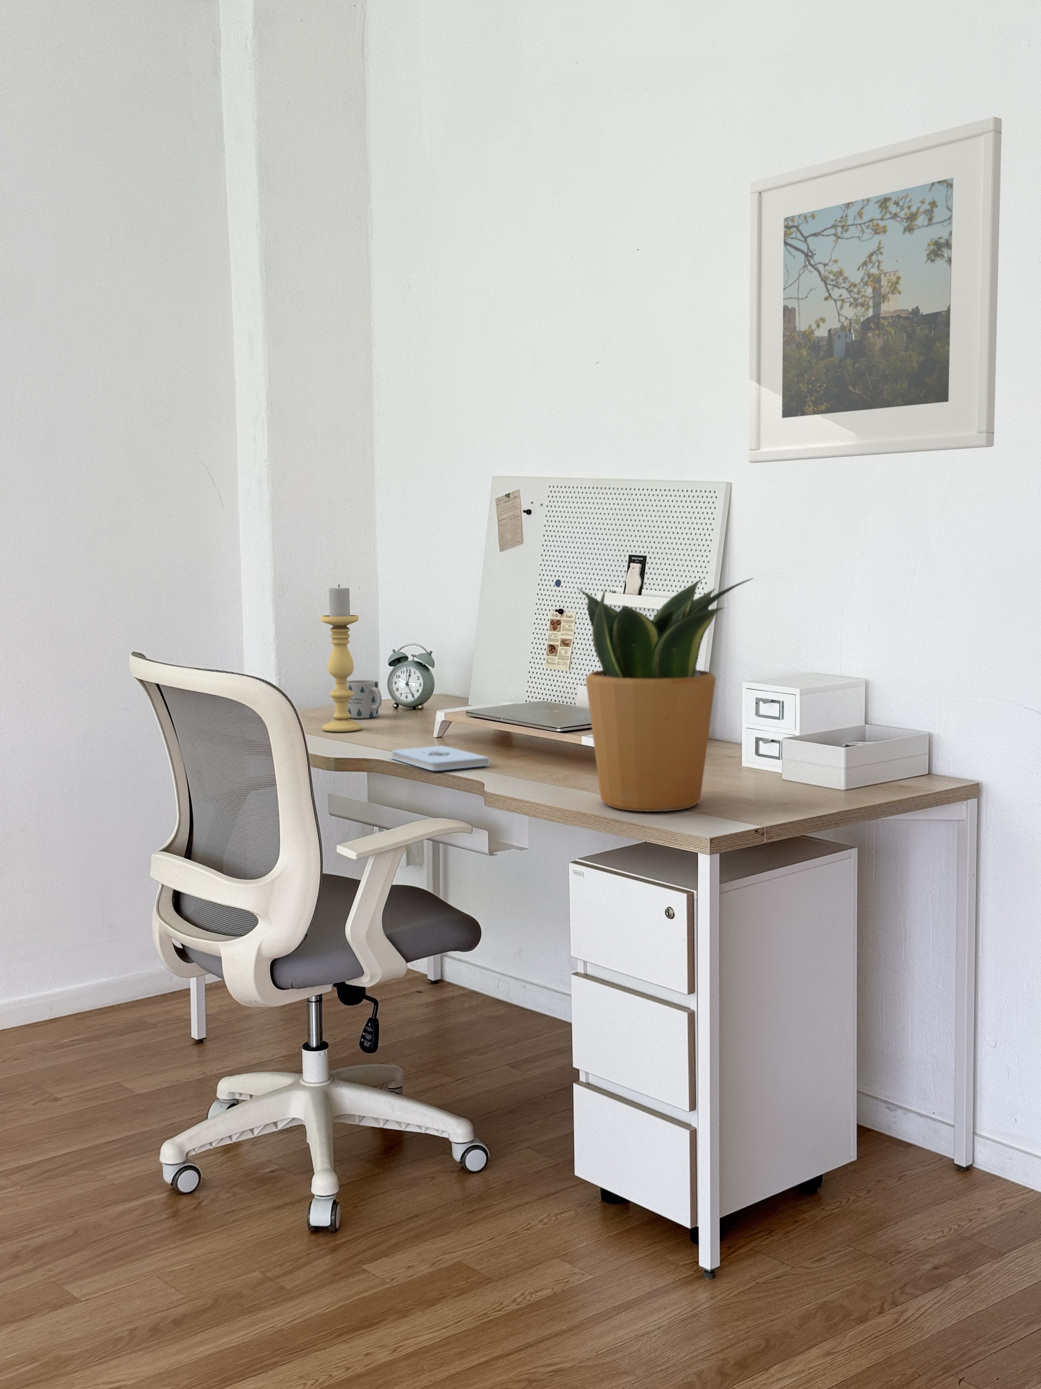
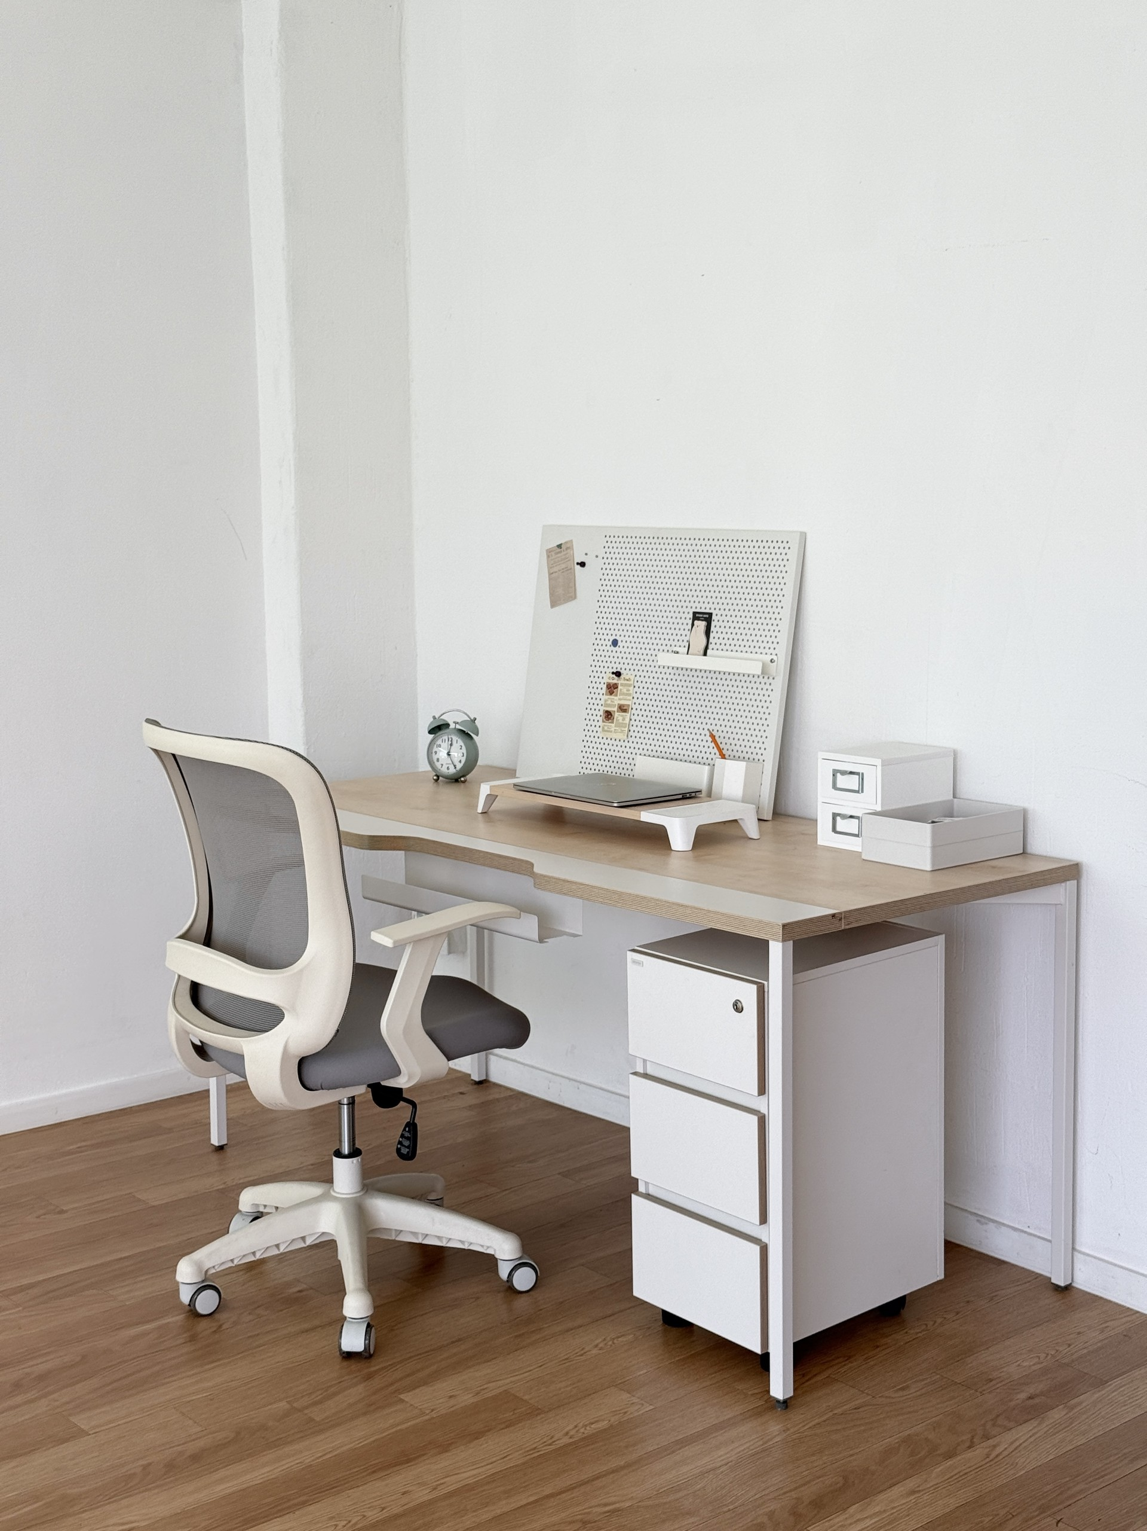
- mug [347,679,383,719]
- candle holder [320,584,363,733]
- notepad [390,745,490,771]
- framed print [748,116,1003,464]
- potted plant [577,577,755,813]
